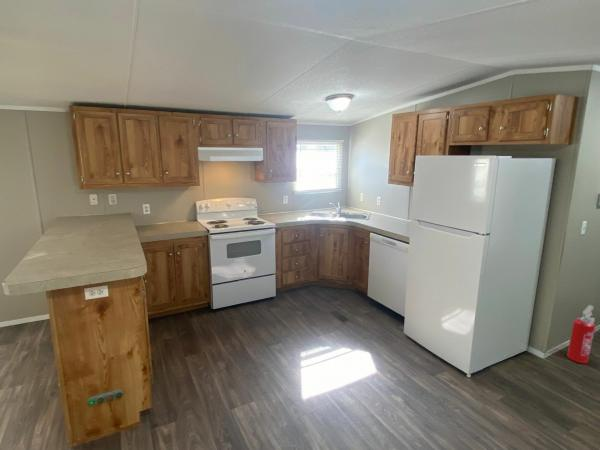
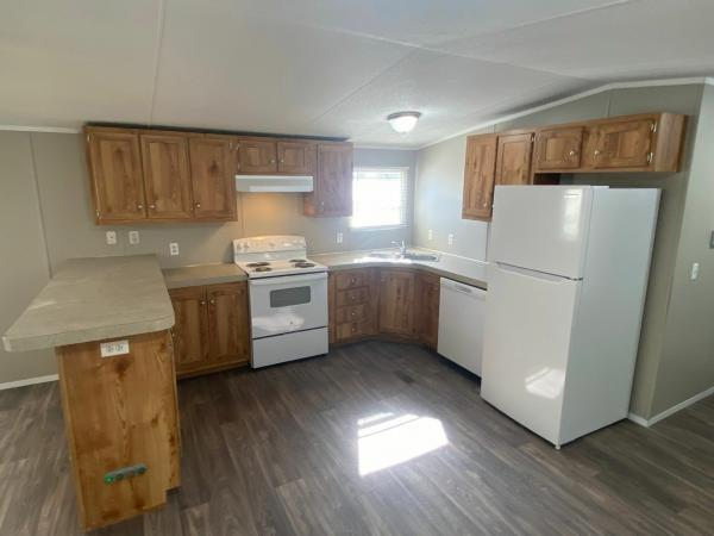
- fire extinguisher [566,304,596,364]
